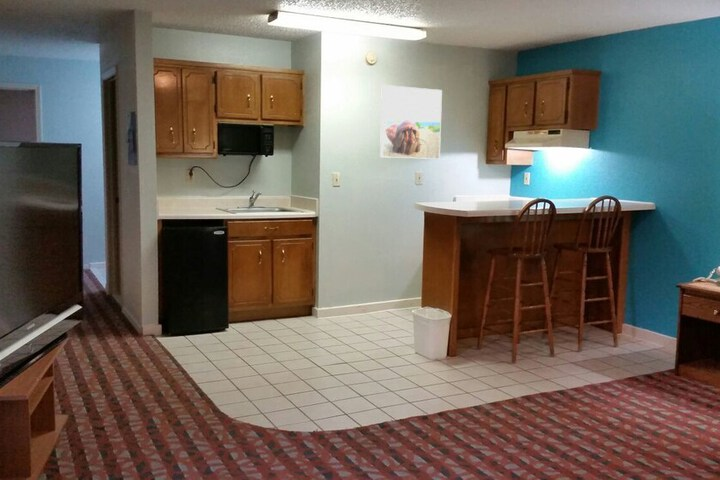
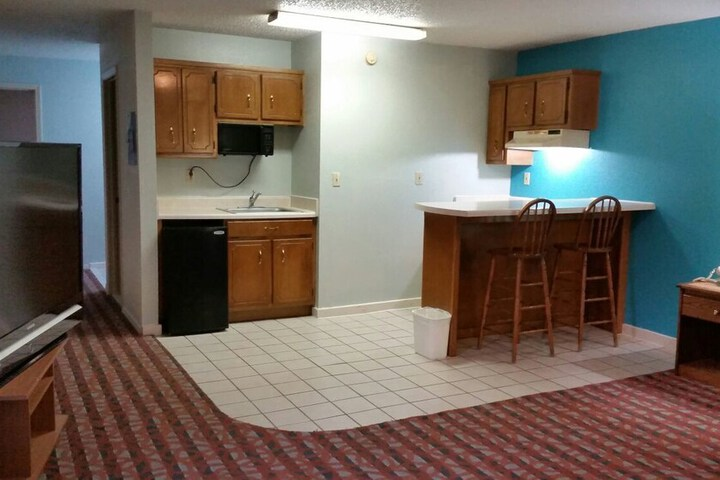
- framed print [379,84,443,160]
